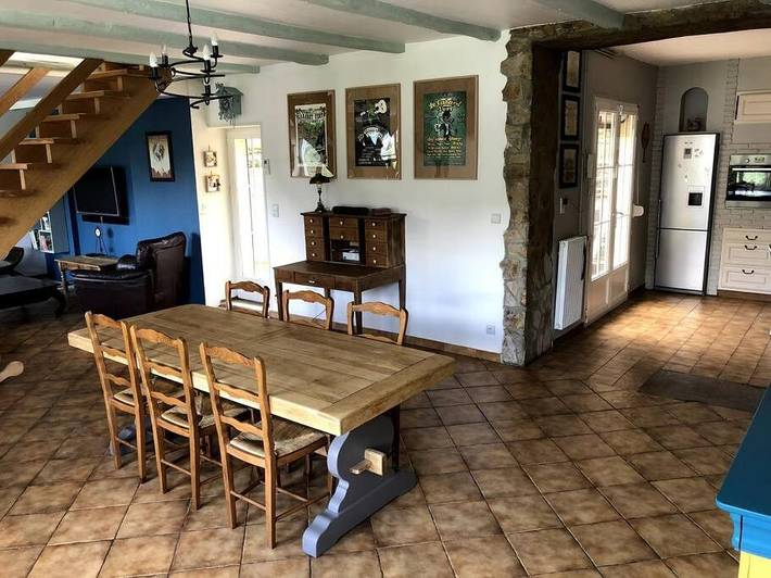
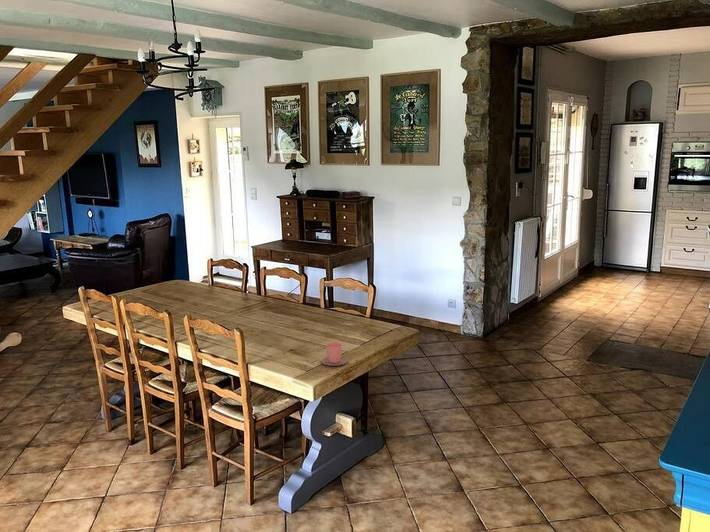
+ cup [320,342,349,367]
